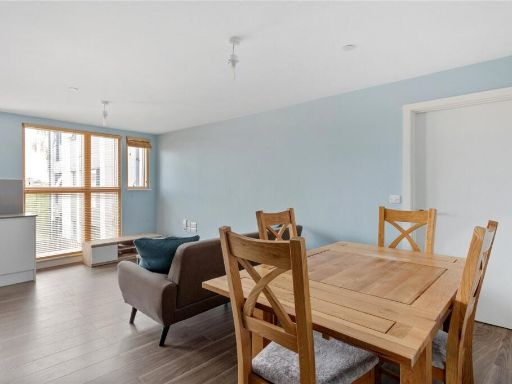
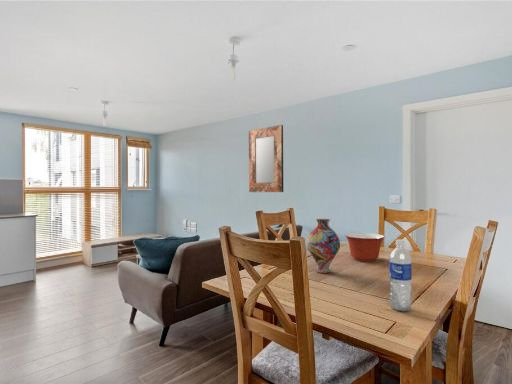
+ mixing bowl [344,232,386,263]
+ vase [306,218,341,274]
+ water bottle [388,238,413,312]
+ home mirror [248,124,284,193]
